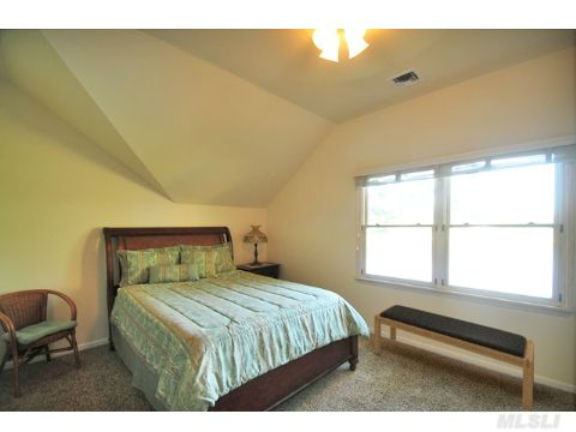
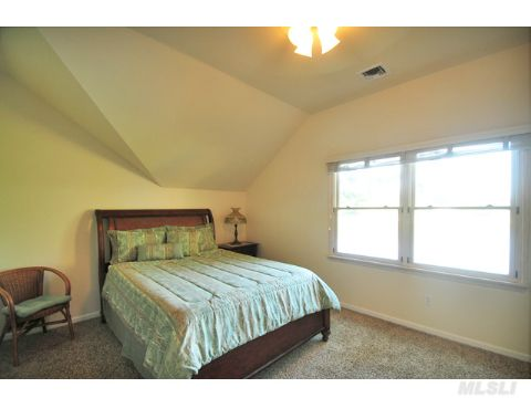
- bench [373,304,535,412]
